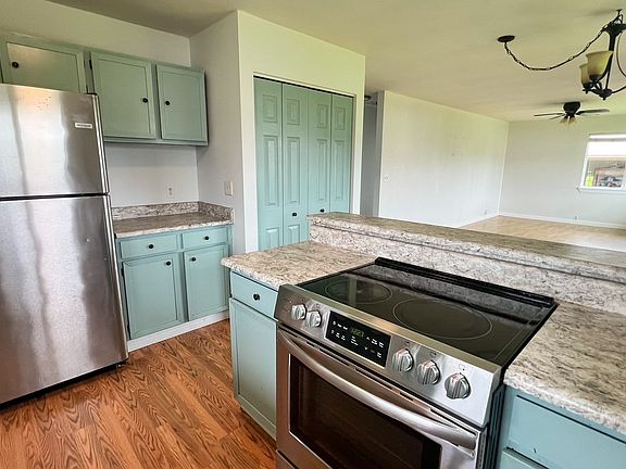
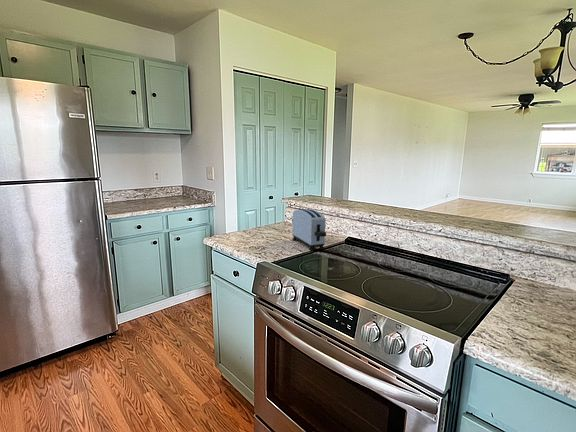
+ toaster [291,208,327,252]
